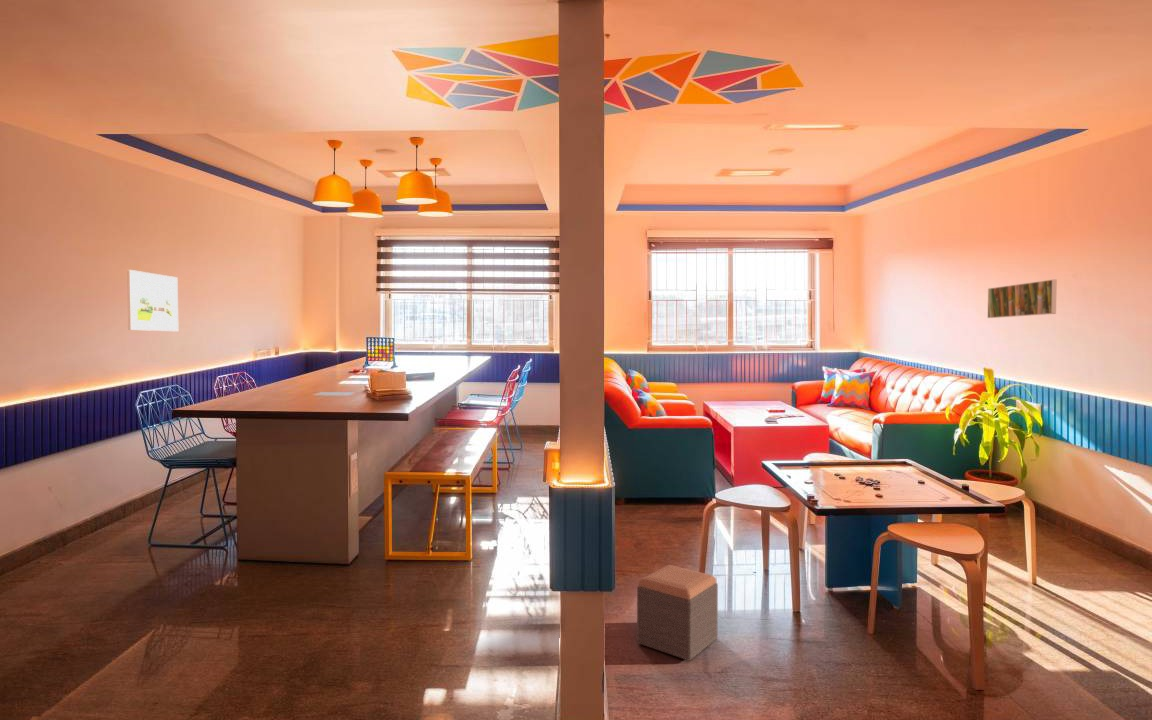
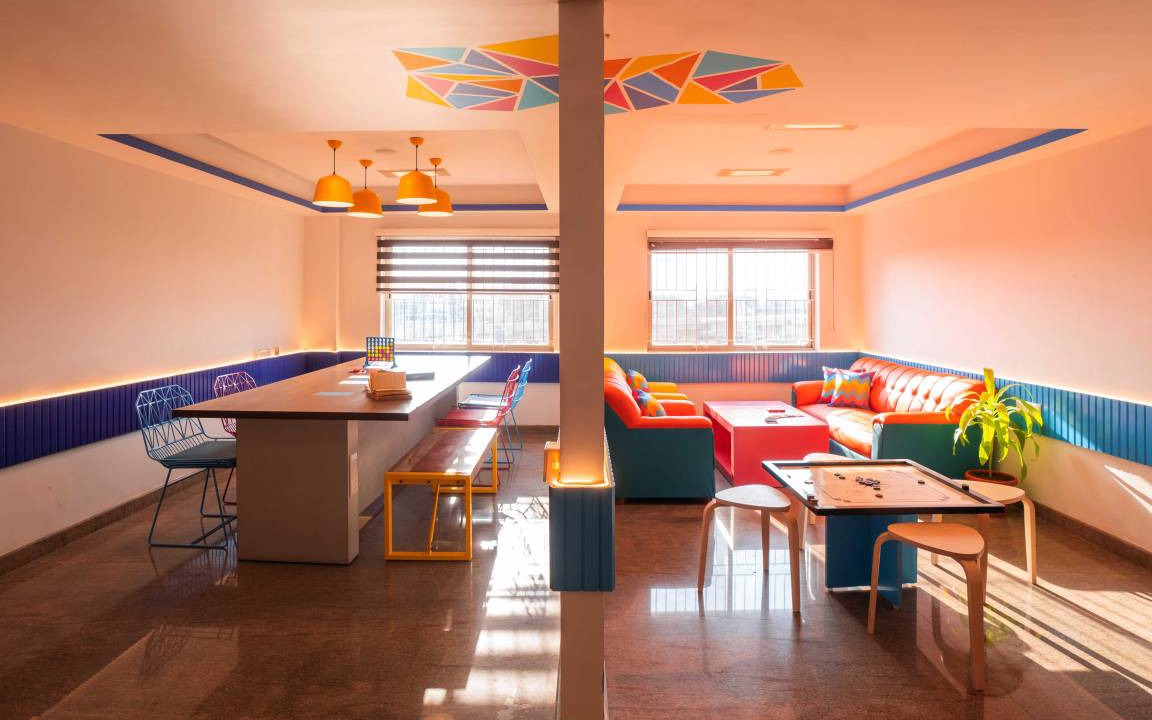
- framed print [987,279,1058,319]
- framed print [126,269,179,332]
- footstool [636,564,719,662]
